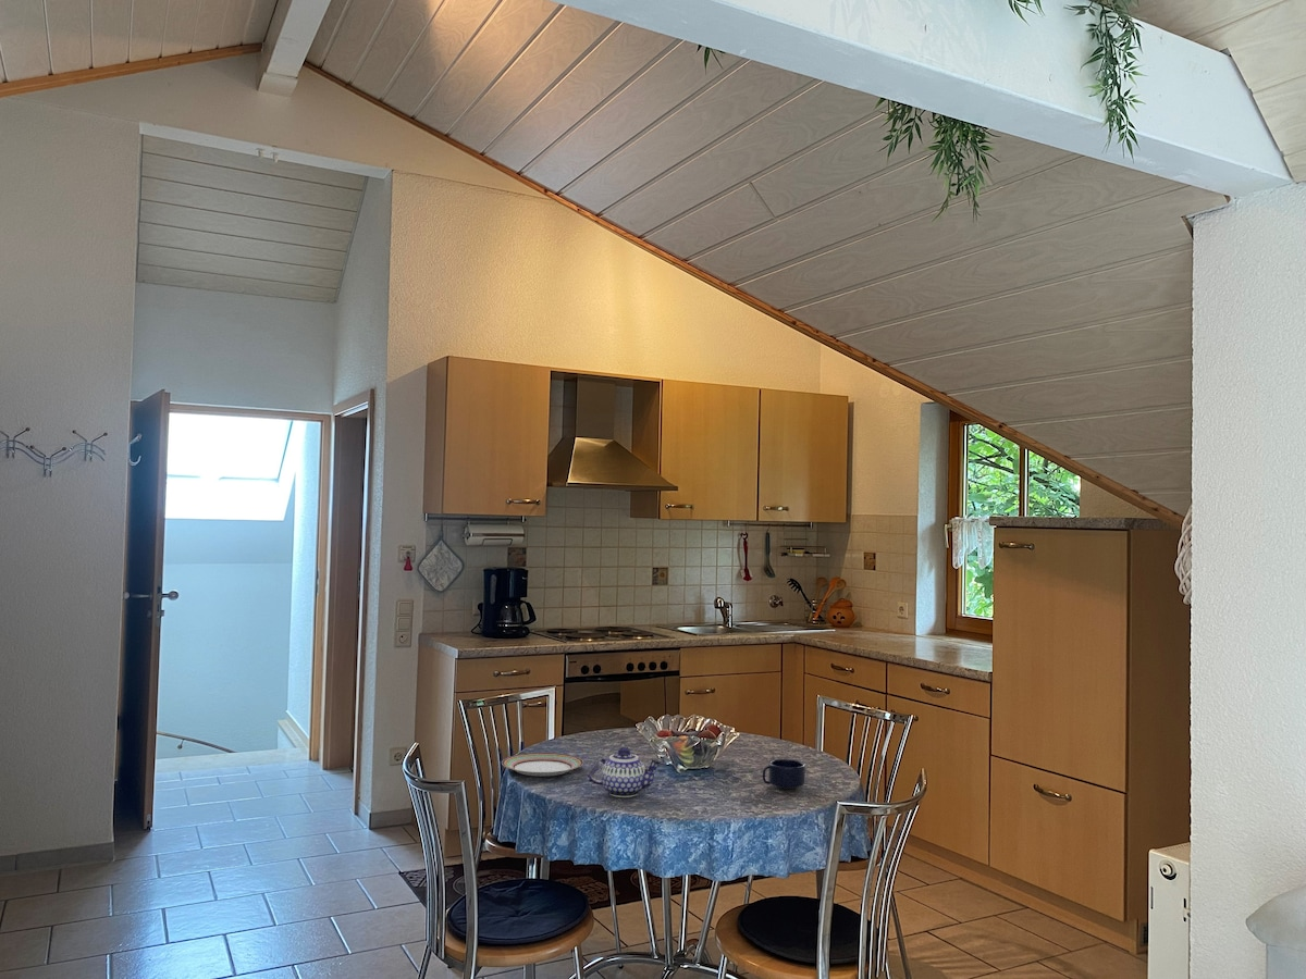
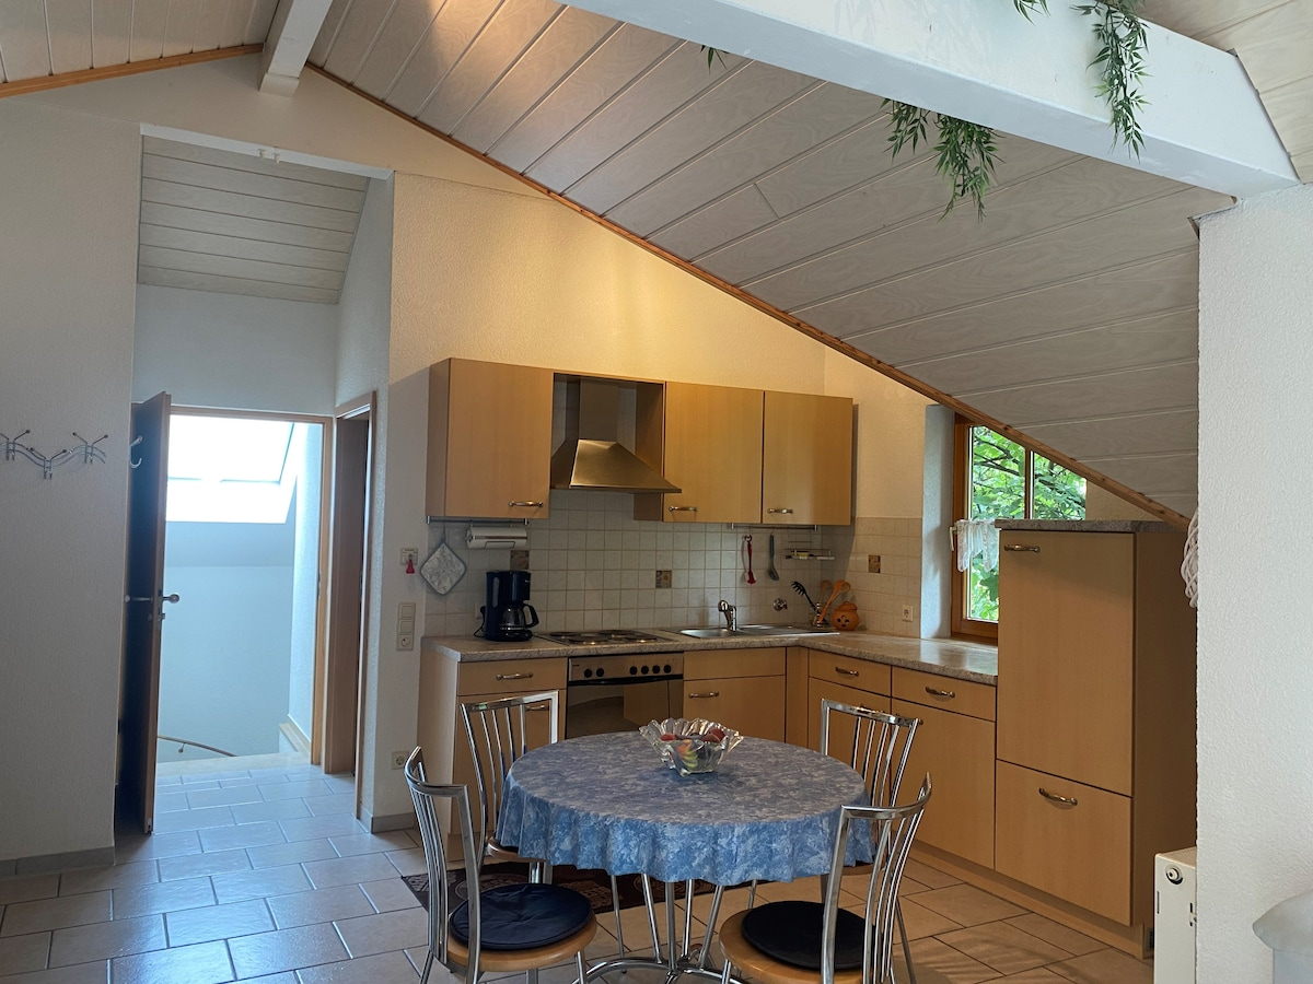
- plate [501,752,584,778]
- mug [762,758,806,791]
- teapot [587,746,663,798]
